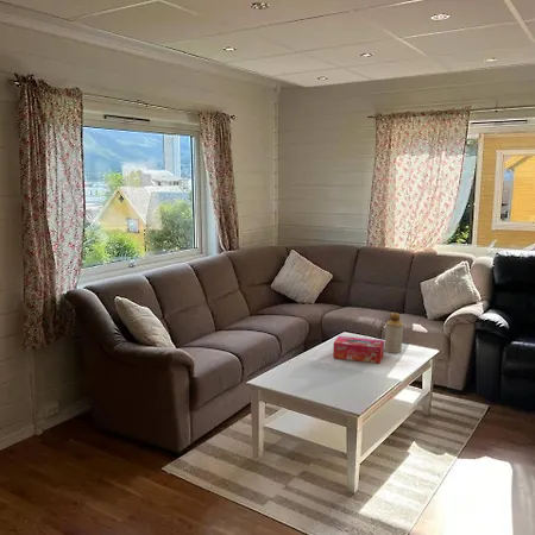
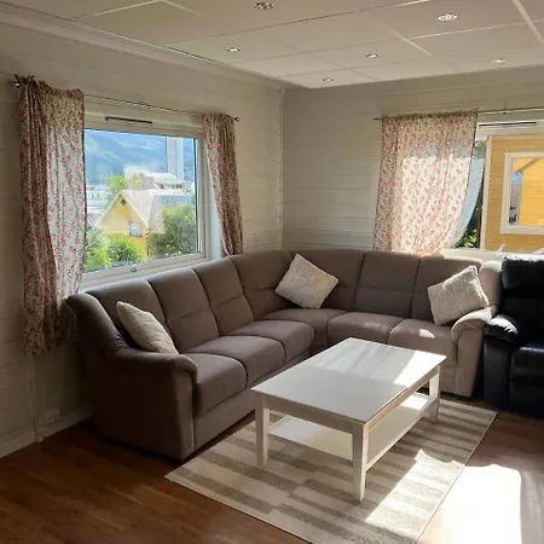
- tissue box [332,335,385,364]
- bottle [384,311,404,354]
